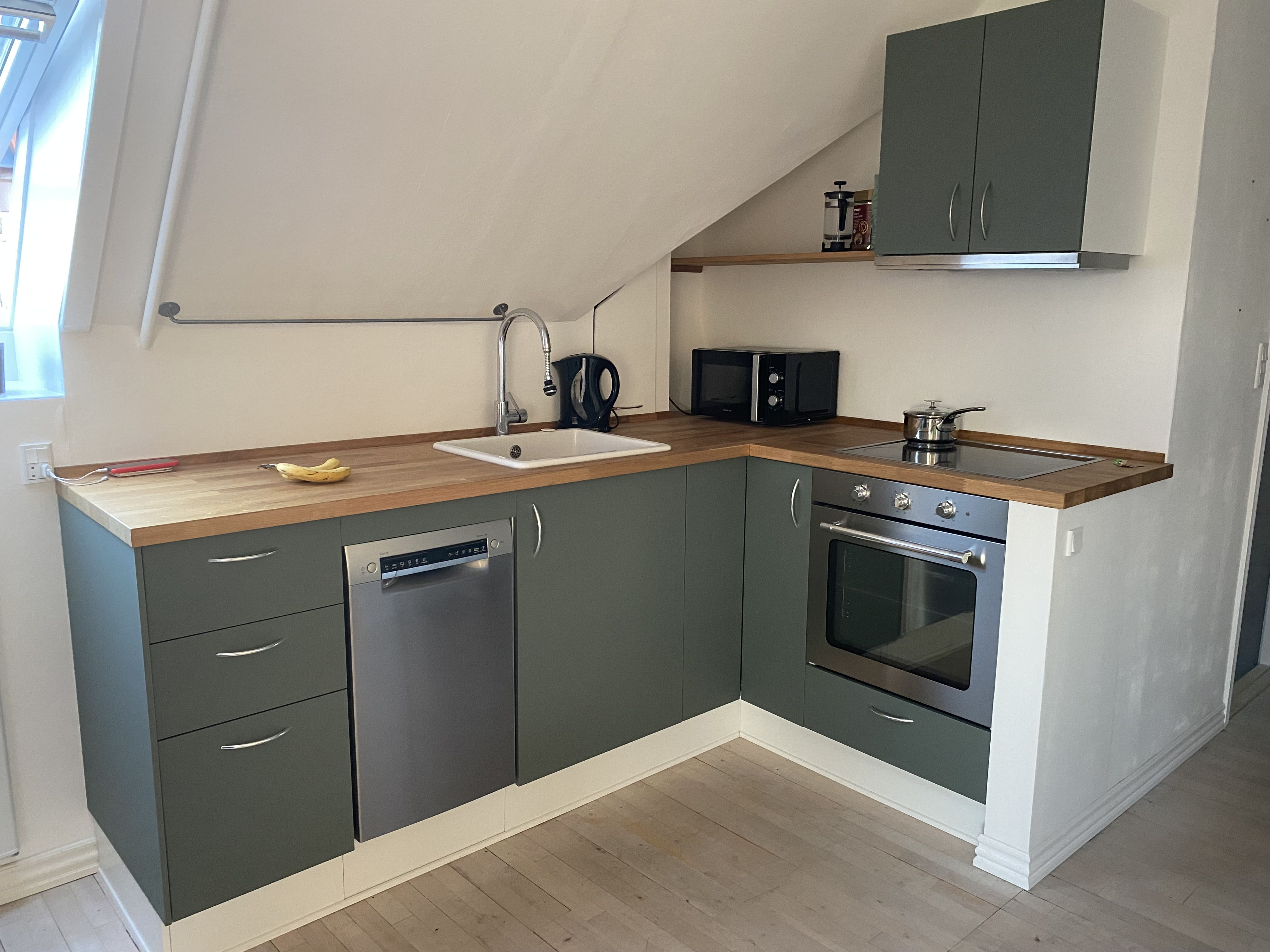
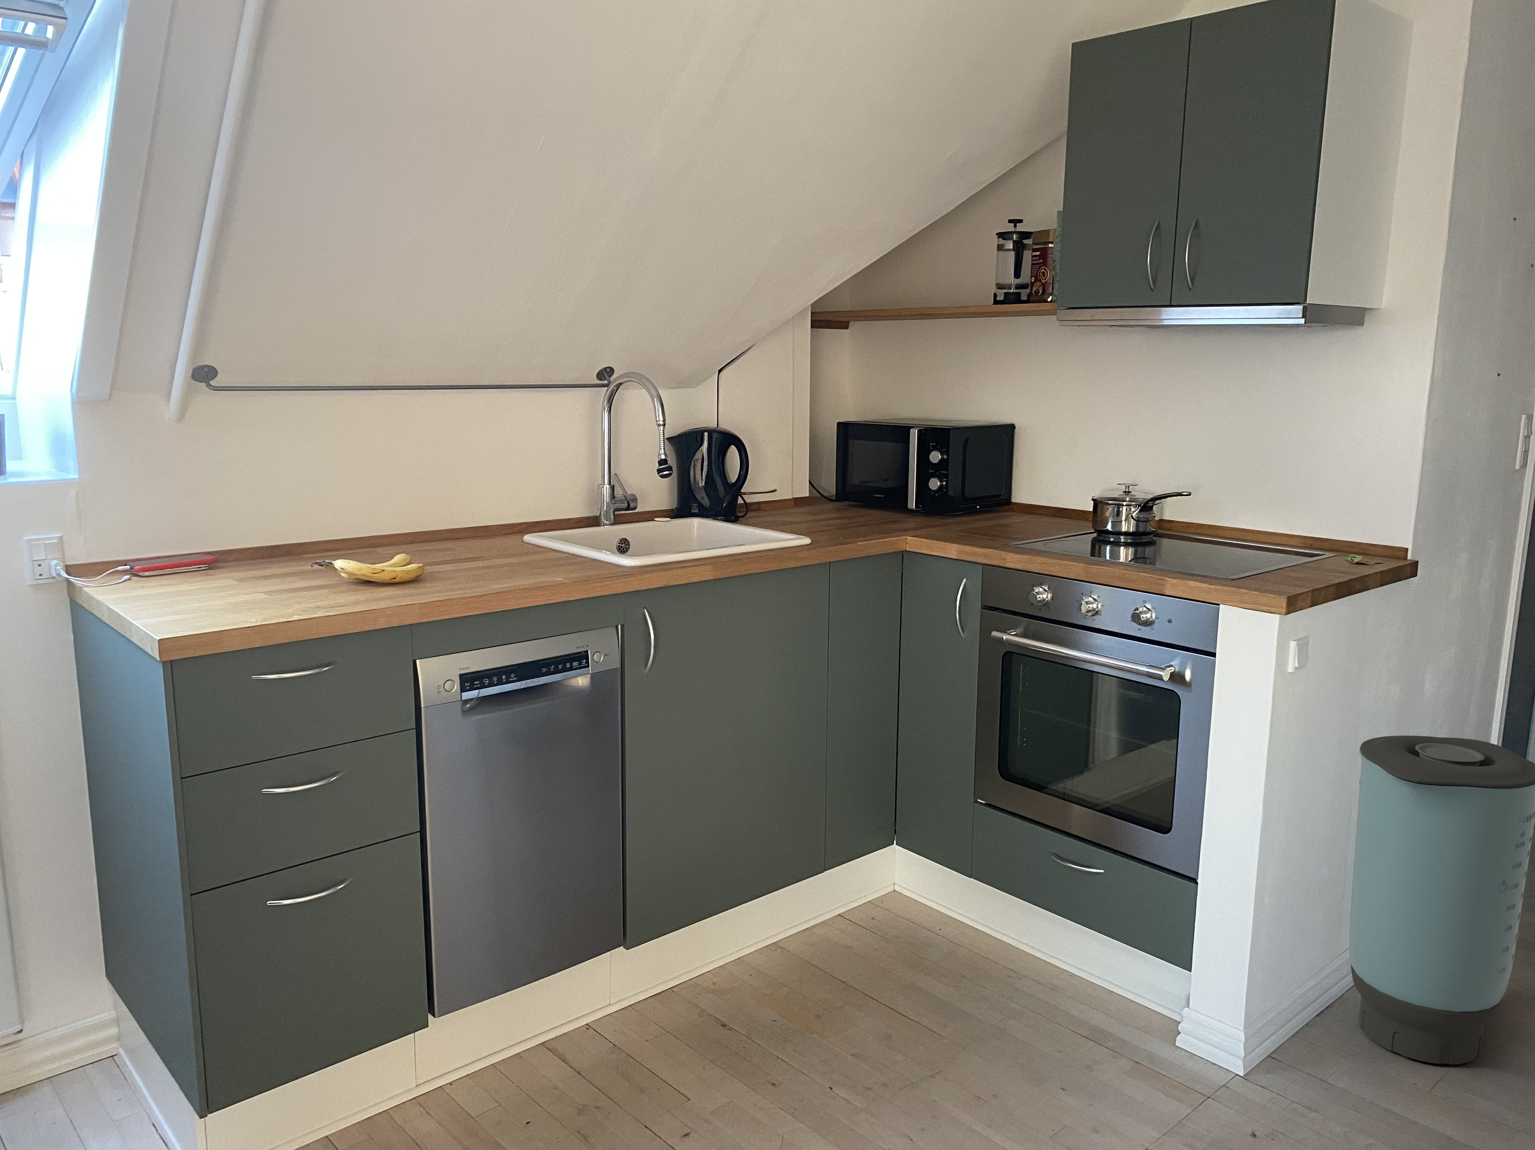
+ trash can [1349,736,1535,1064]
